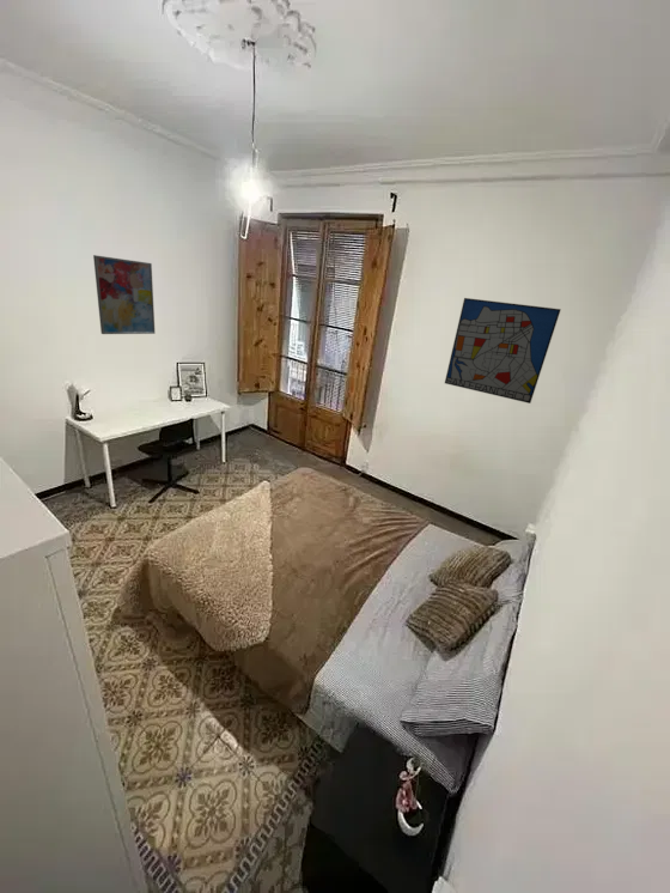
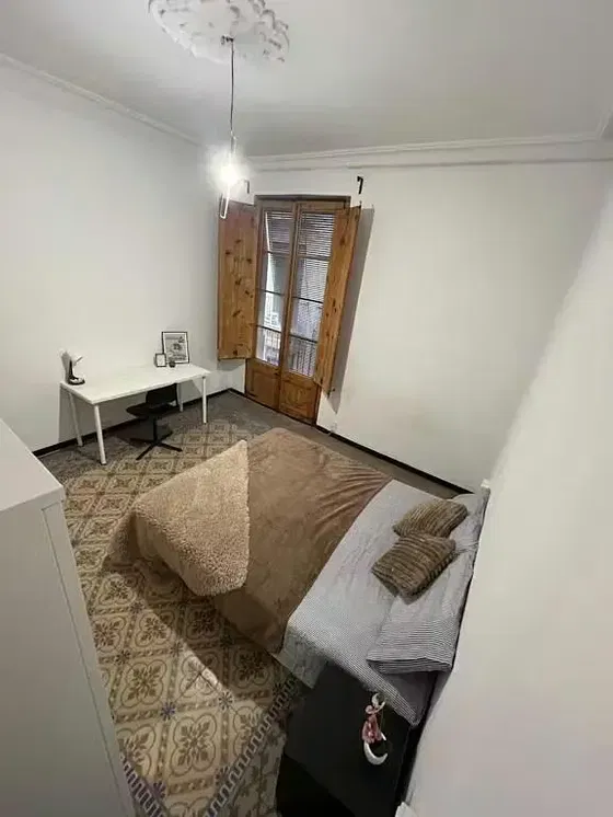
- wall art [92,254,156,335]
- wall art [444,297,562,405]
